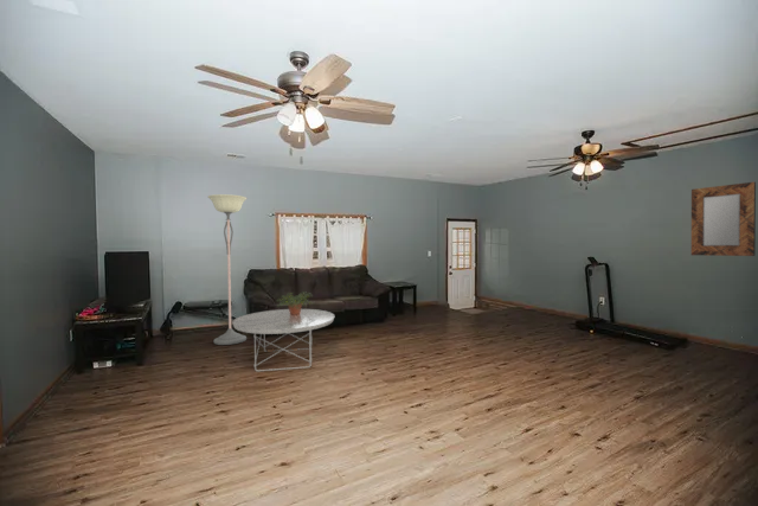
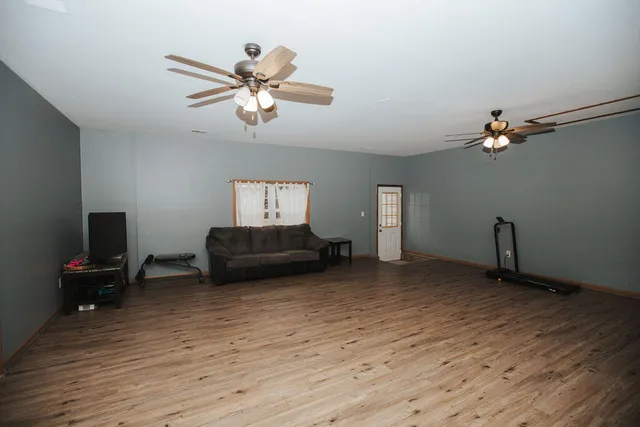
- potted plant [275,290,316,315]
- coffee table [231,308,335,372]
- home mirror [690,181,757,257]
- floor lamp [207,193,248,346]
